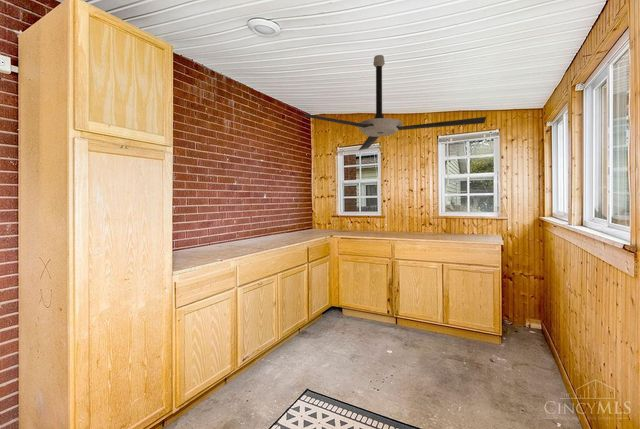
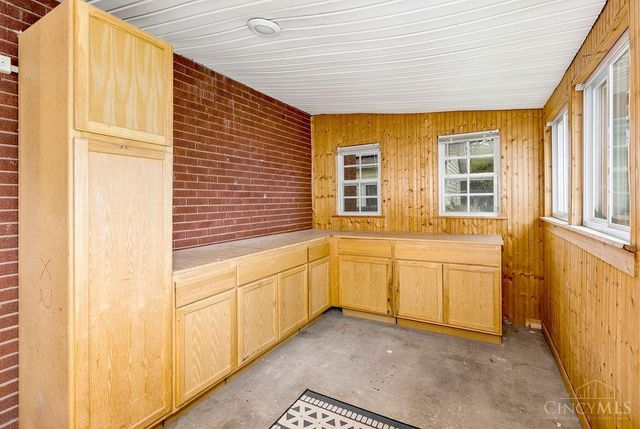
- ceiling fan [297,54,487,151]
